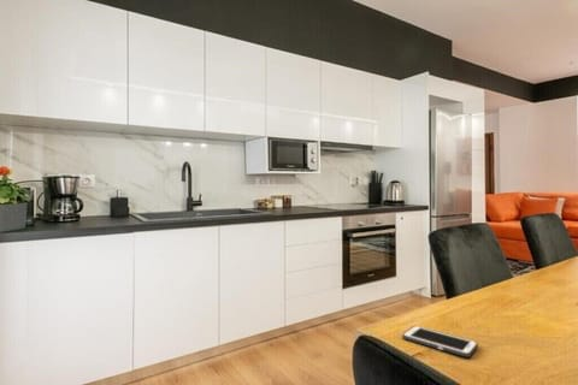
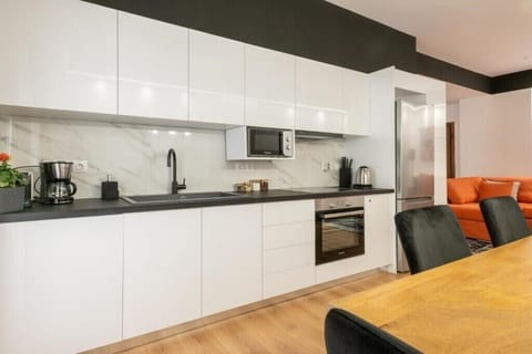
- cell phone [401,325,479,359]
